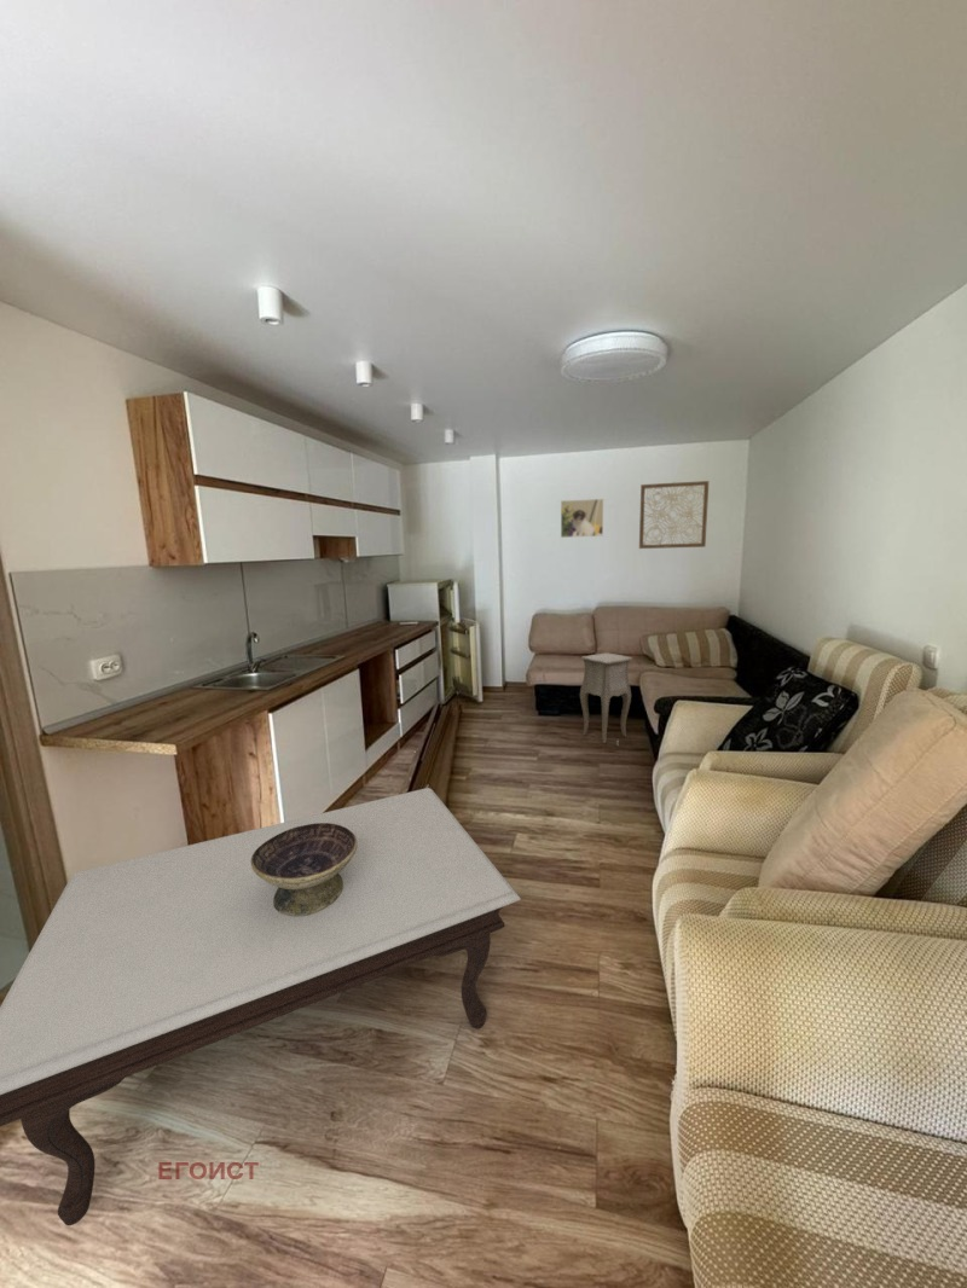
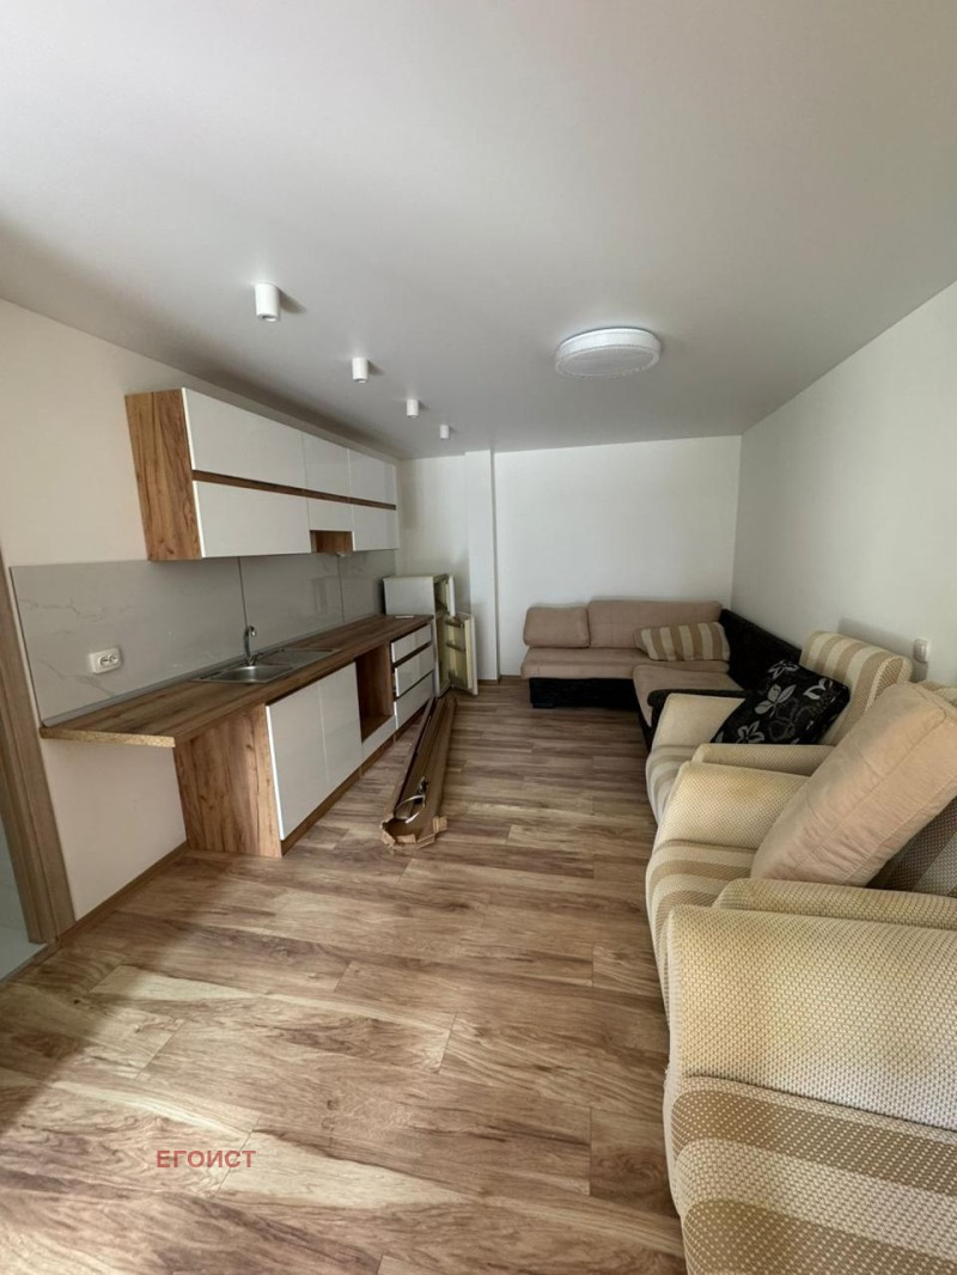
- side table [579,652,633,747]
- coffee table [0,787,522,1226]
- decorative bowl [250,823,358,916]
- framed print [560,498,604,539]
- wall art [638,480,710,550]
